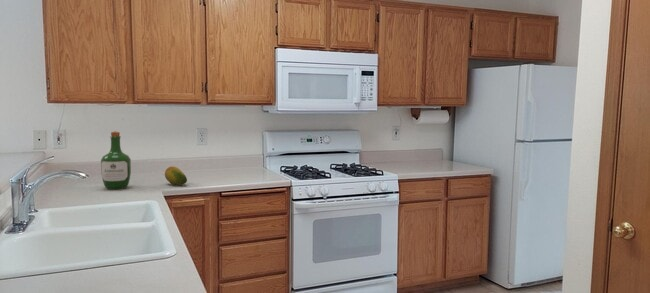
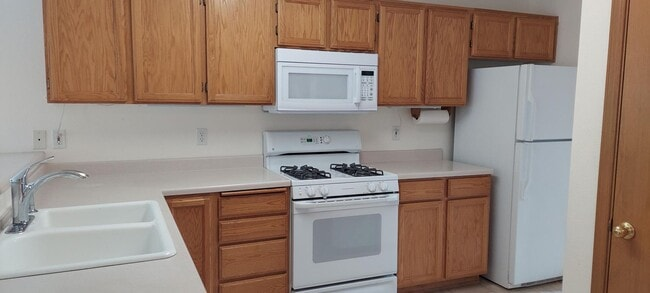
- fruit [164,165,188,186]
- wine bottle [100,130,132,190]
